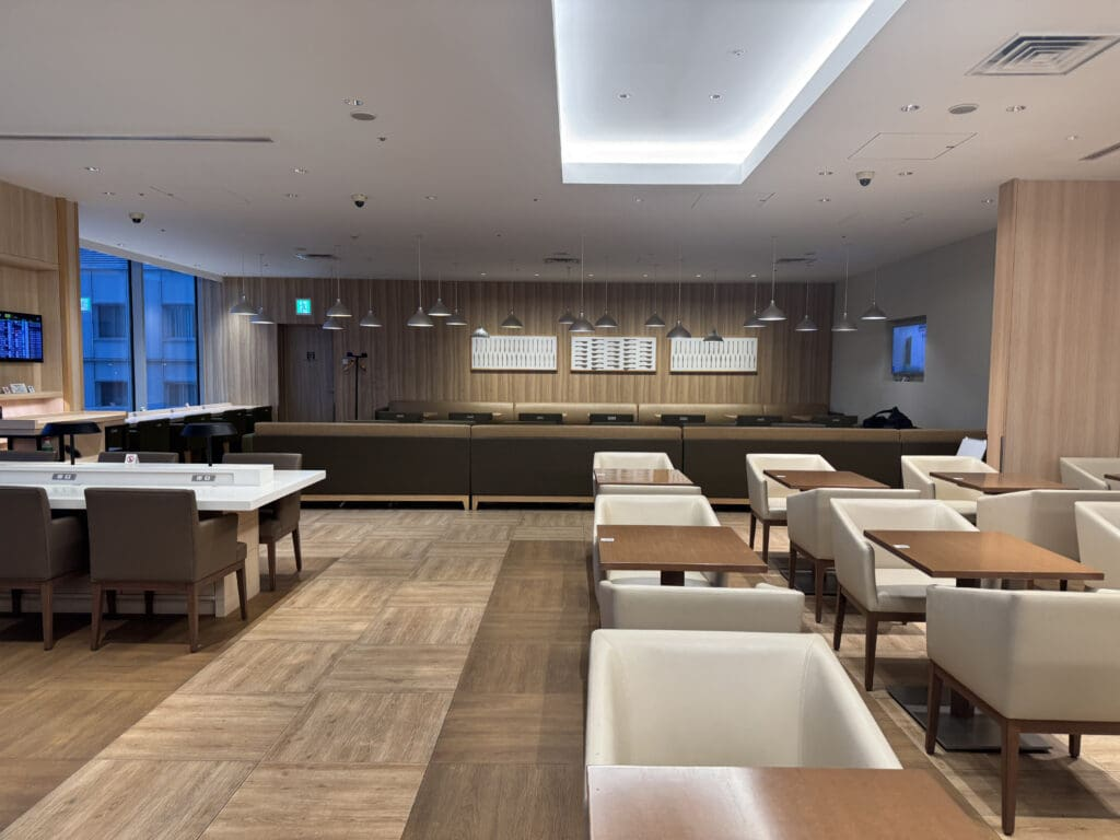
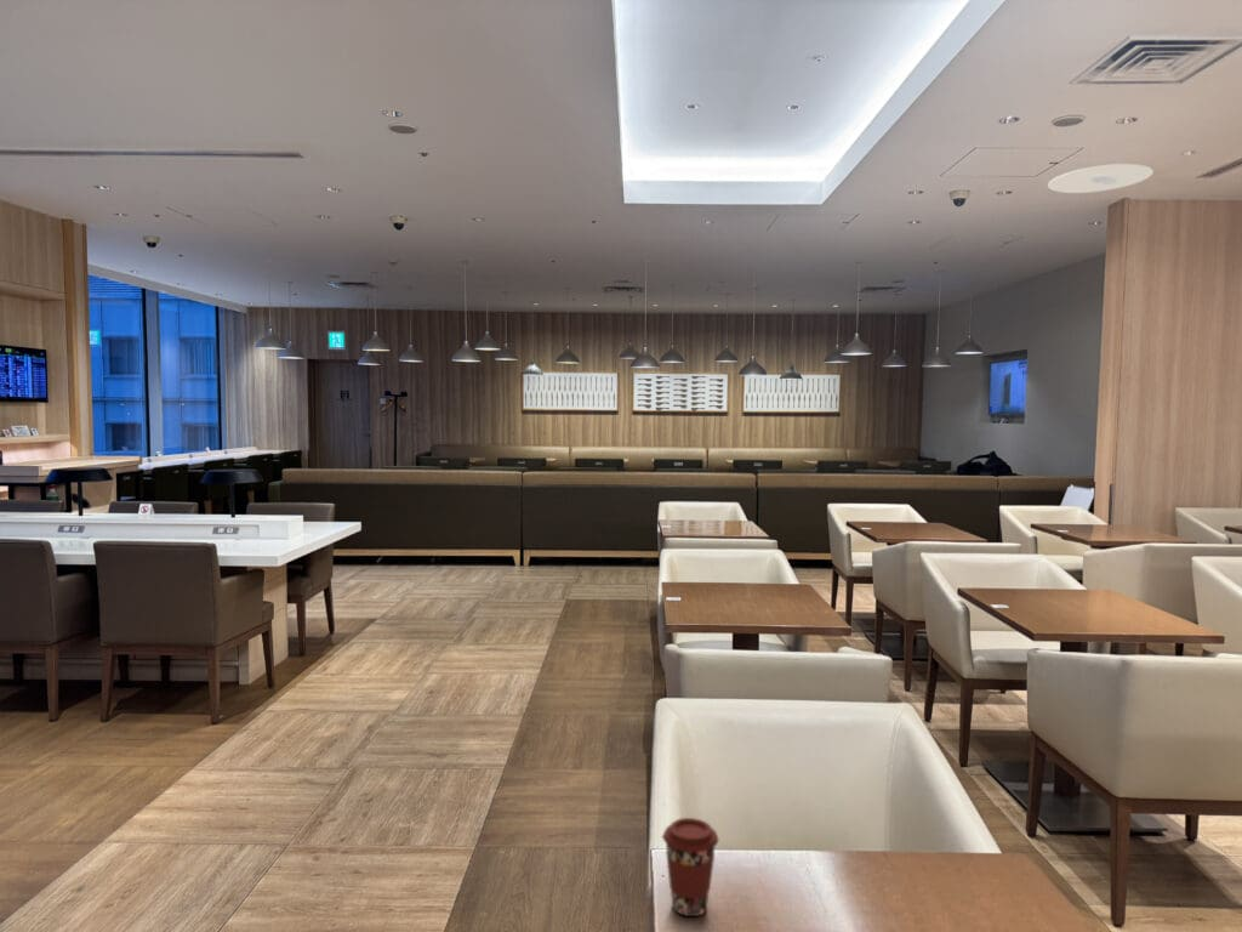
+ coffee cup [661,817,719,917]
+ ceiling light [1047,163,1155,194]
